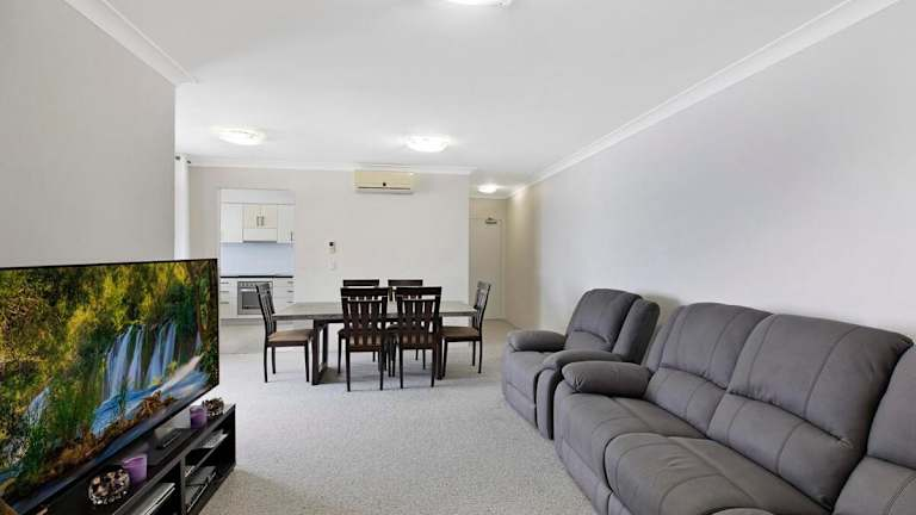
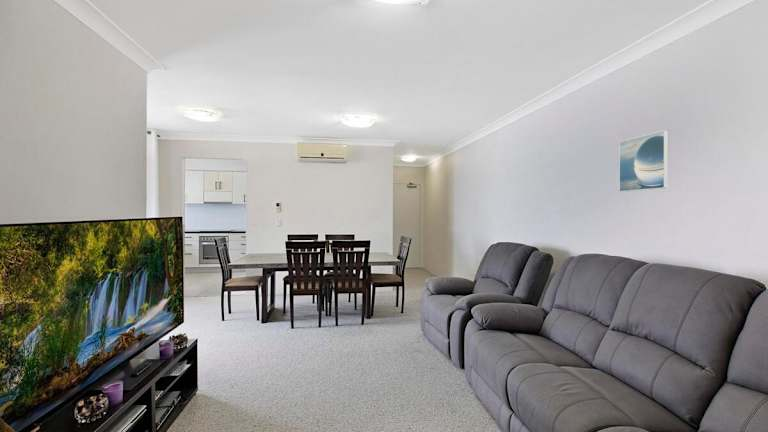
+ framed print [618,129,669,193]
